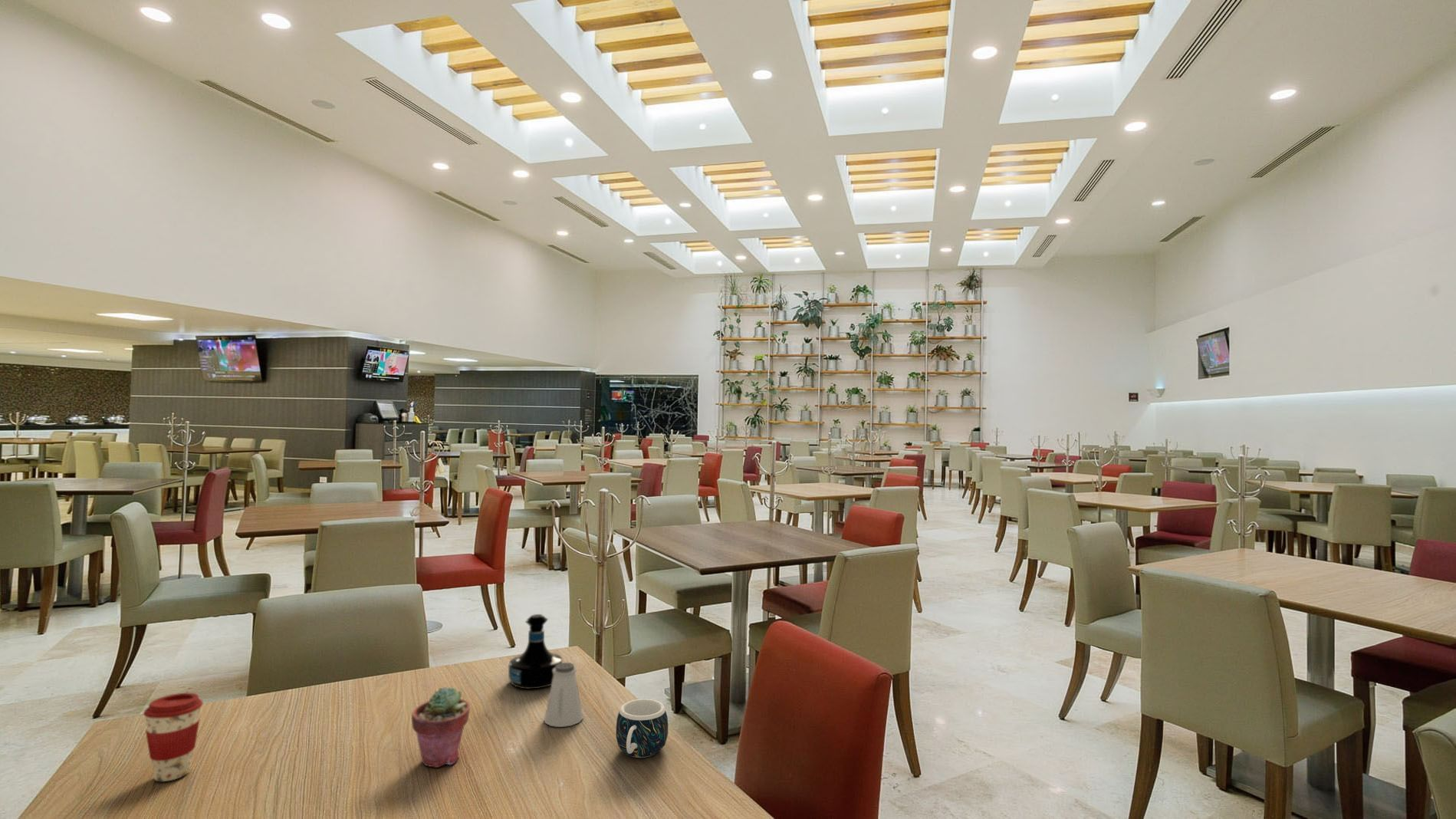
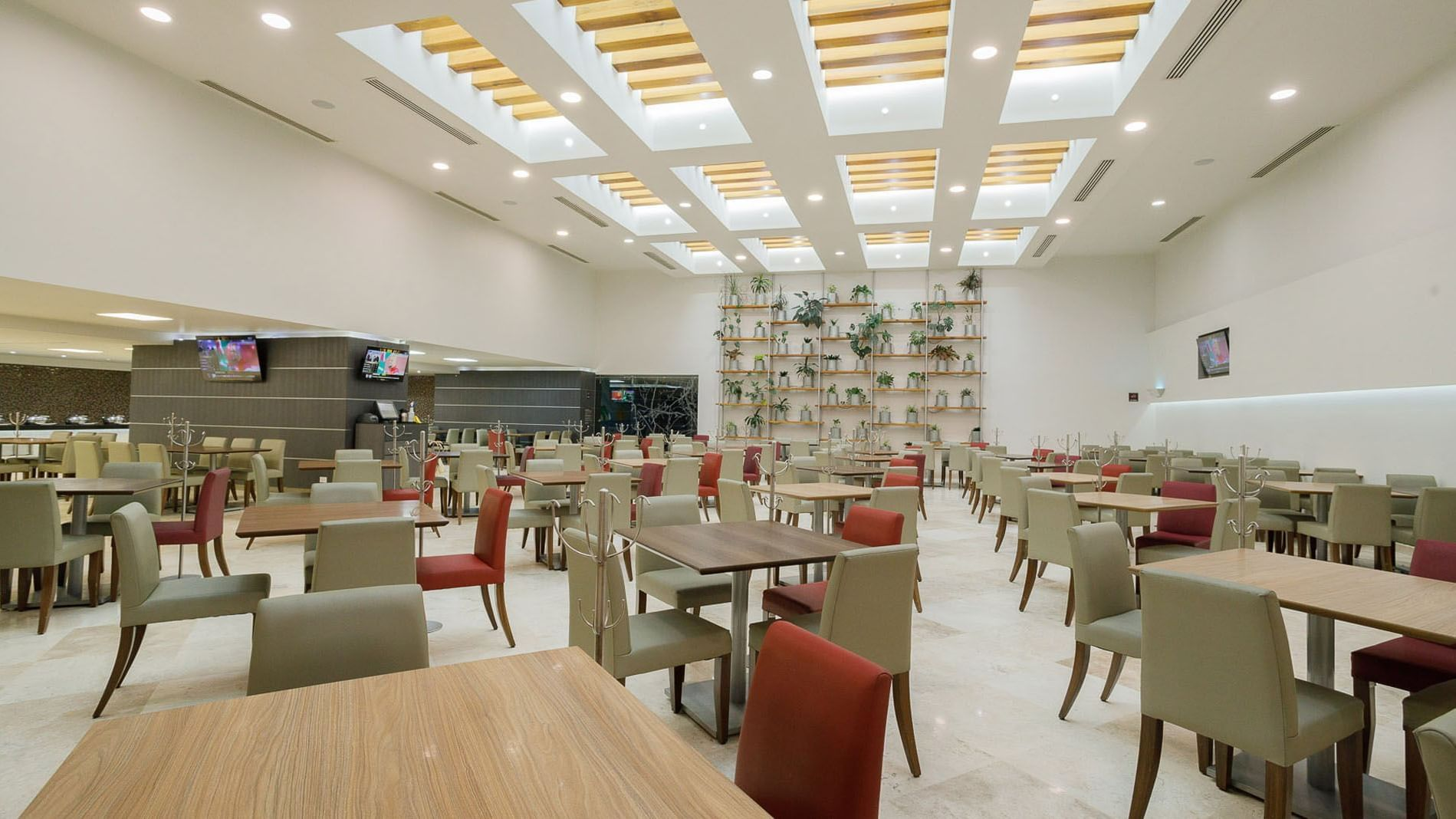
- tequila bottle [508,613,563,689]
- saltshaker [544,662,584,728]
- mug [615,699,669,758]
- potted succulent [411,686,471,768]
- coffee cup [143,692,204,782]
